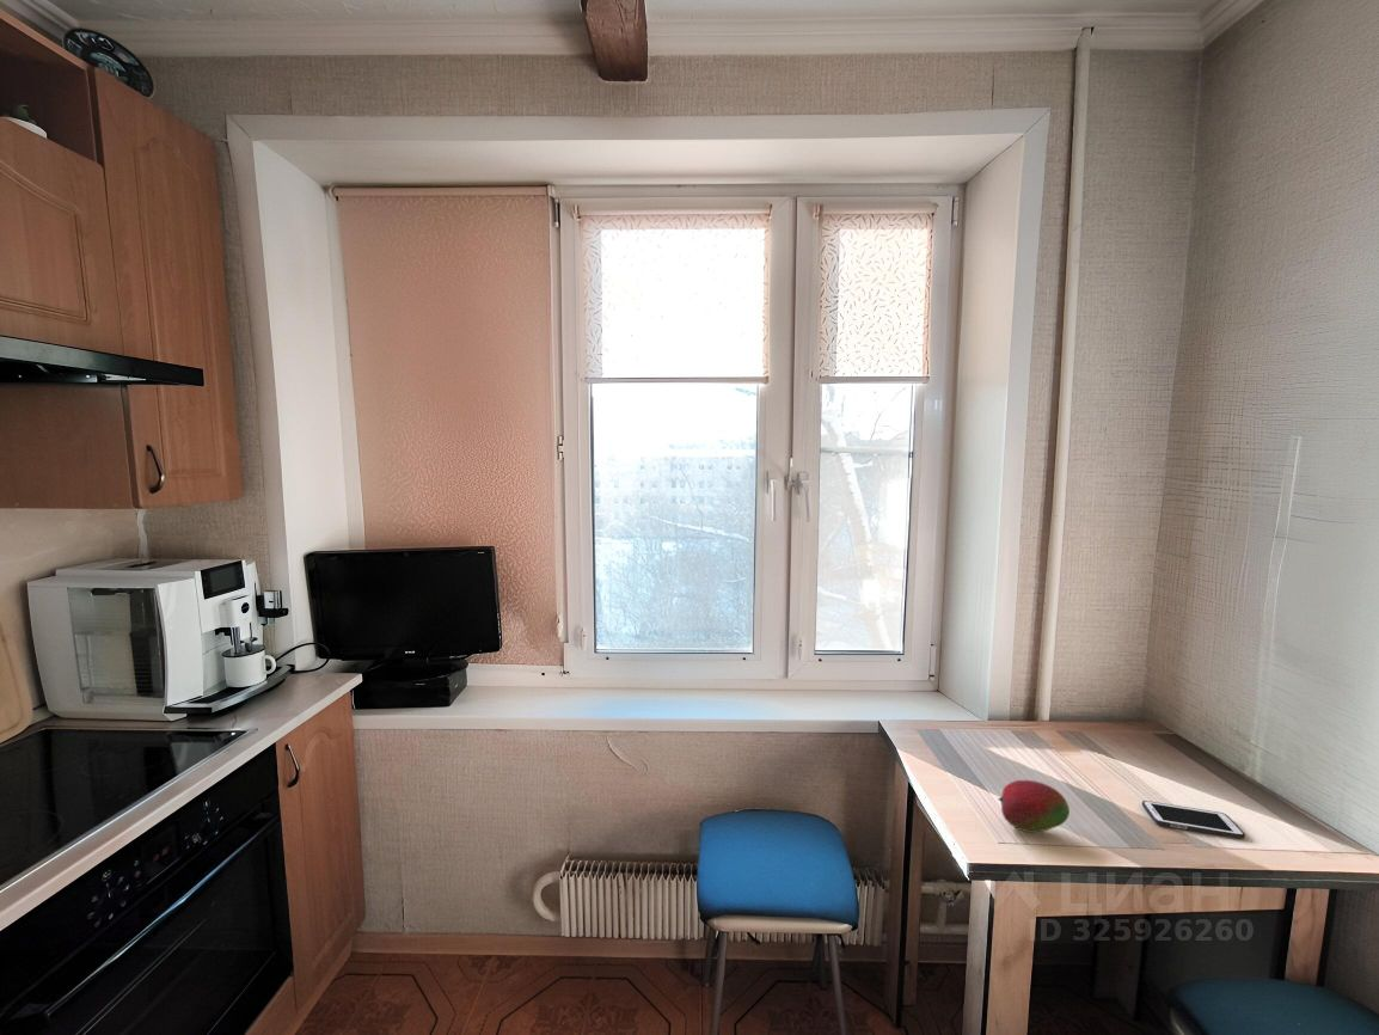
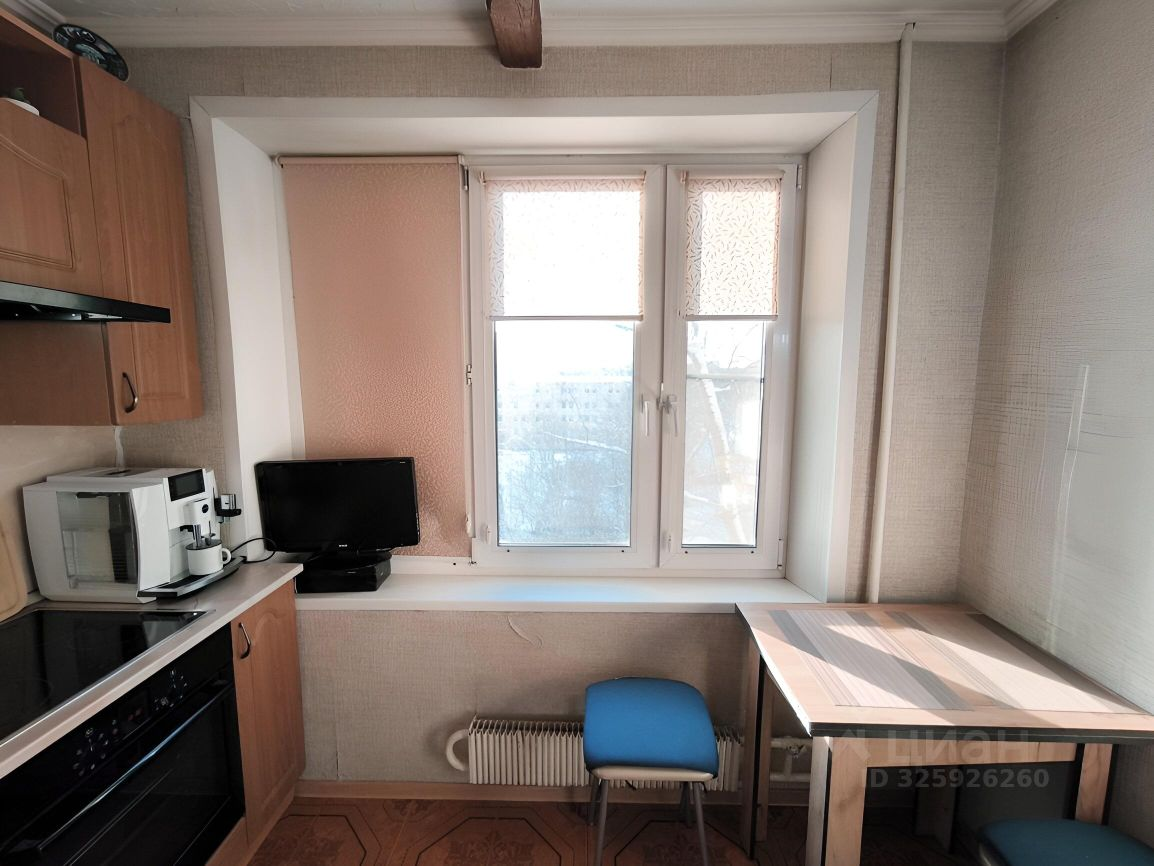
- fruit [998,779,1071,833]
- cell phone [1141,800,1246,840]
